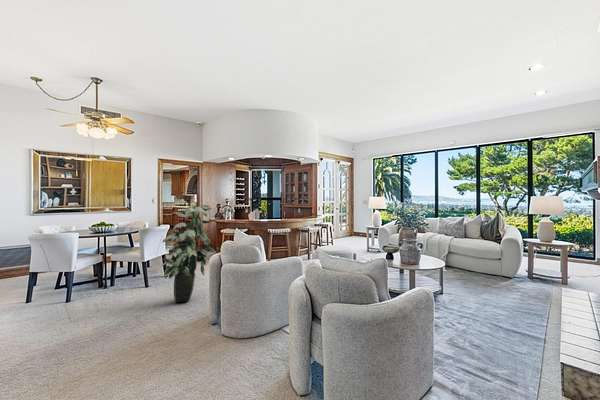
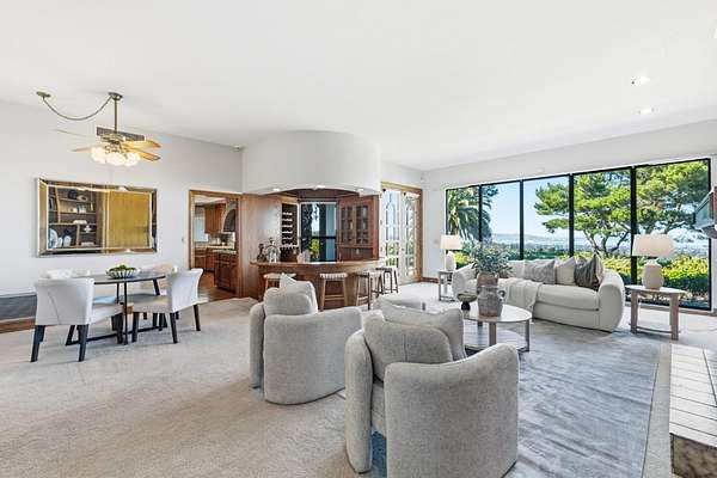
- indoor plant [161,199,217,303]
